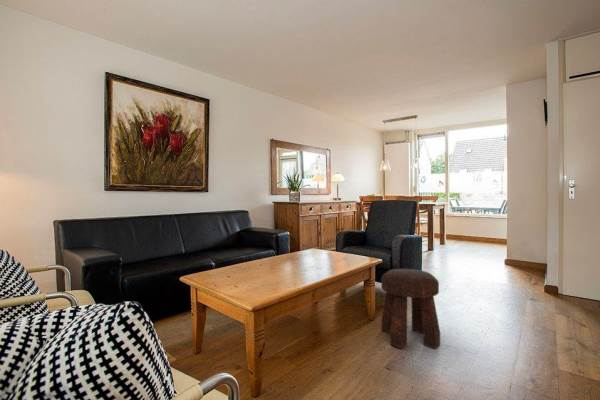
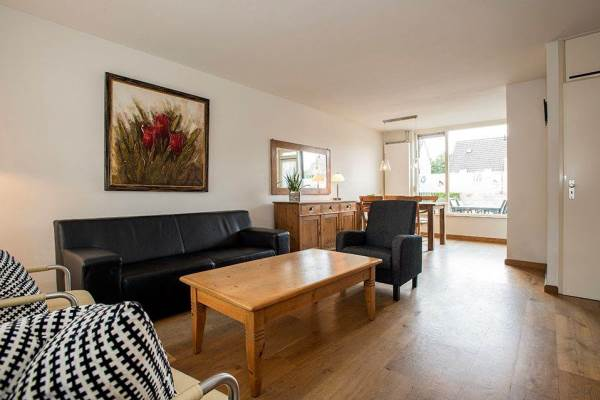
- stool [380,268,441,350]
